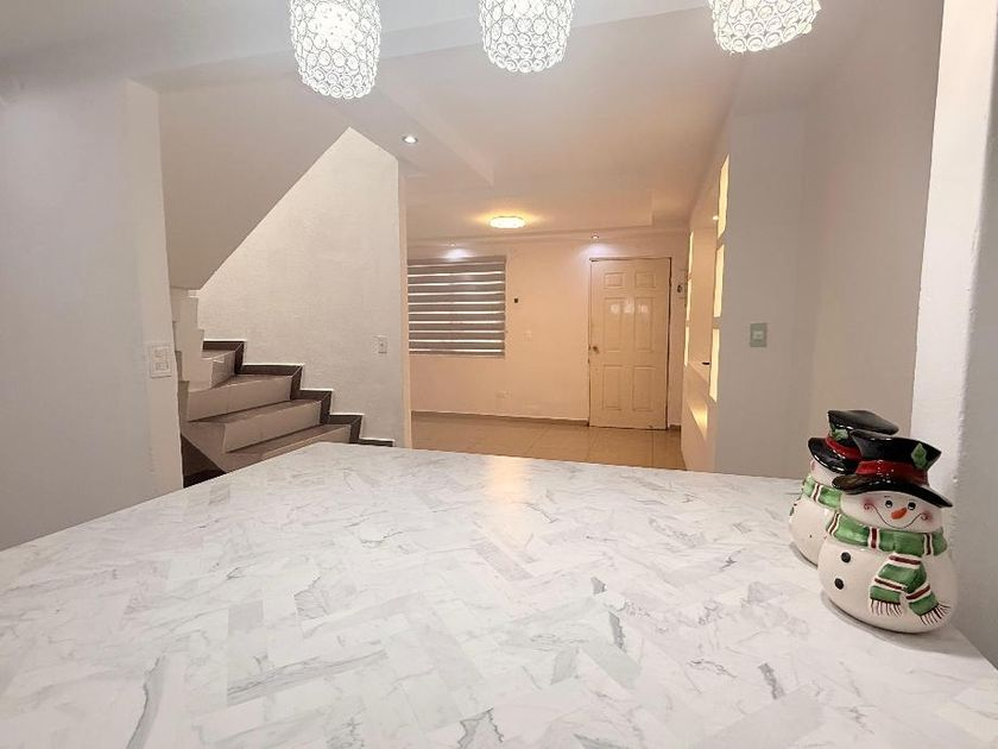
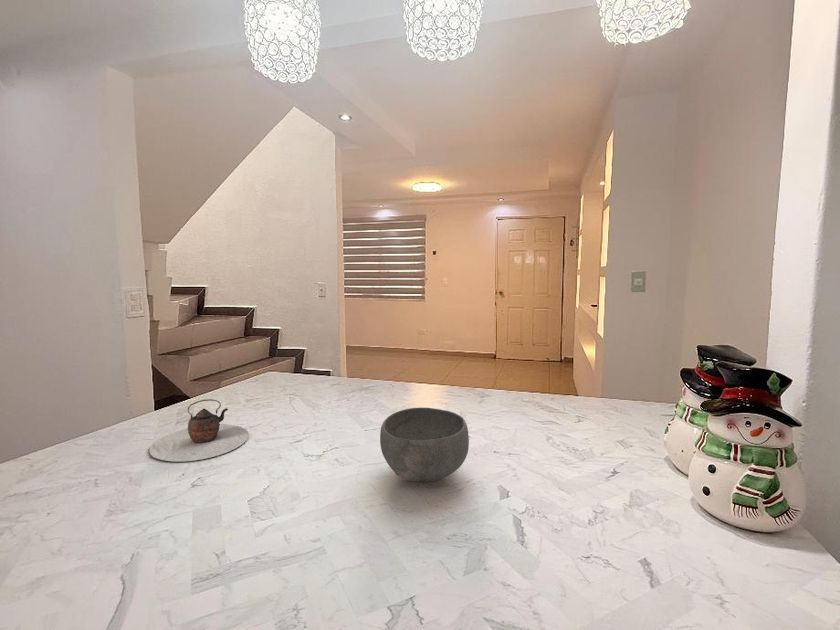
+ teapot [148,398,250,462]
+ bowl [379,407,470,483]
